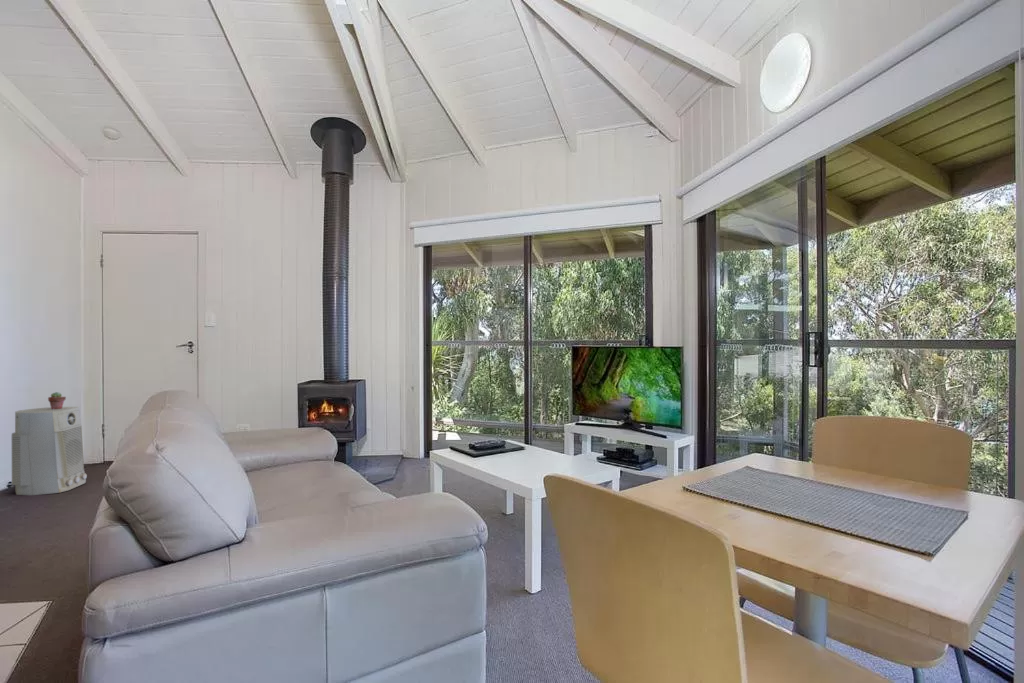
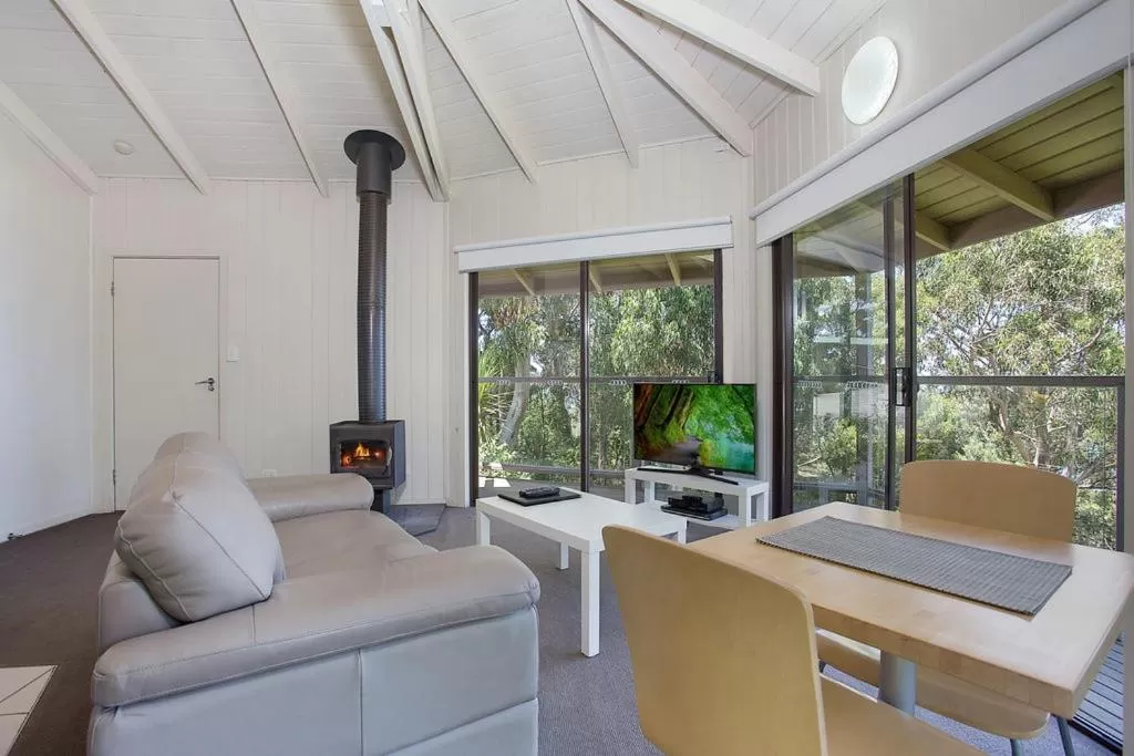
- air purifier [11,406,88,496]
- potted succulent [47,391,67,409]
